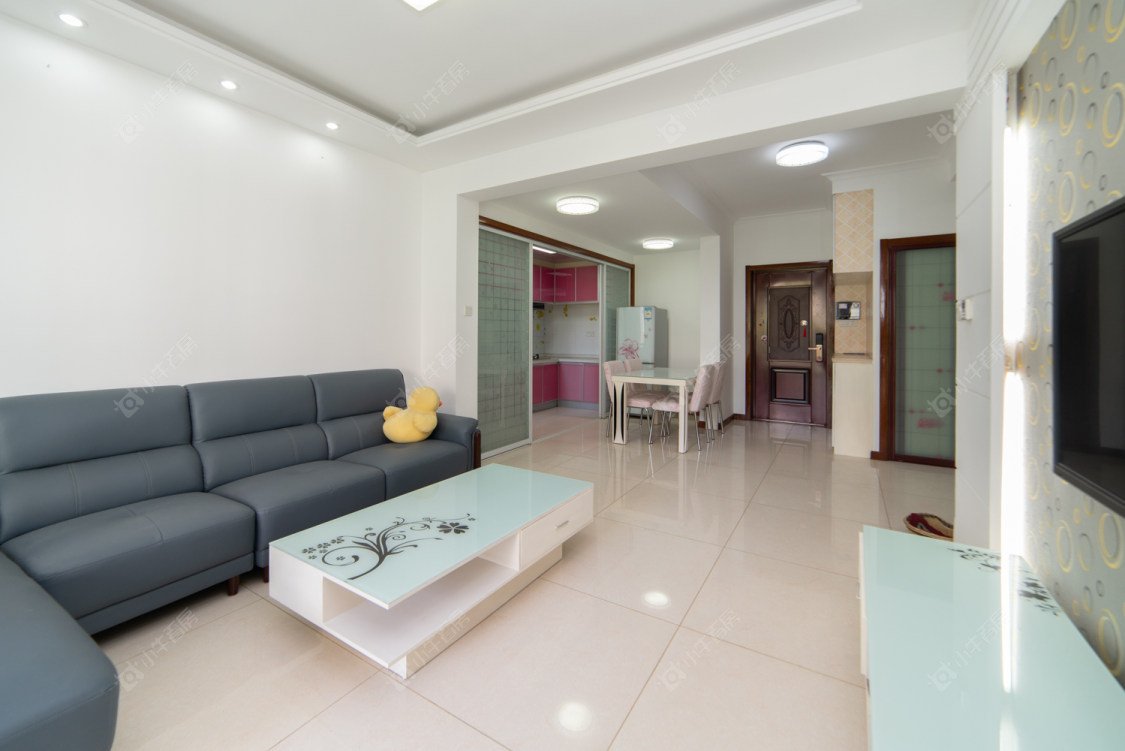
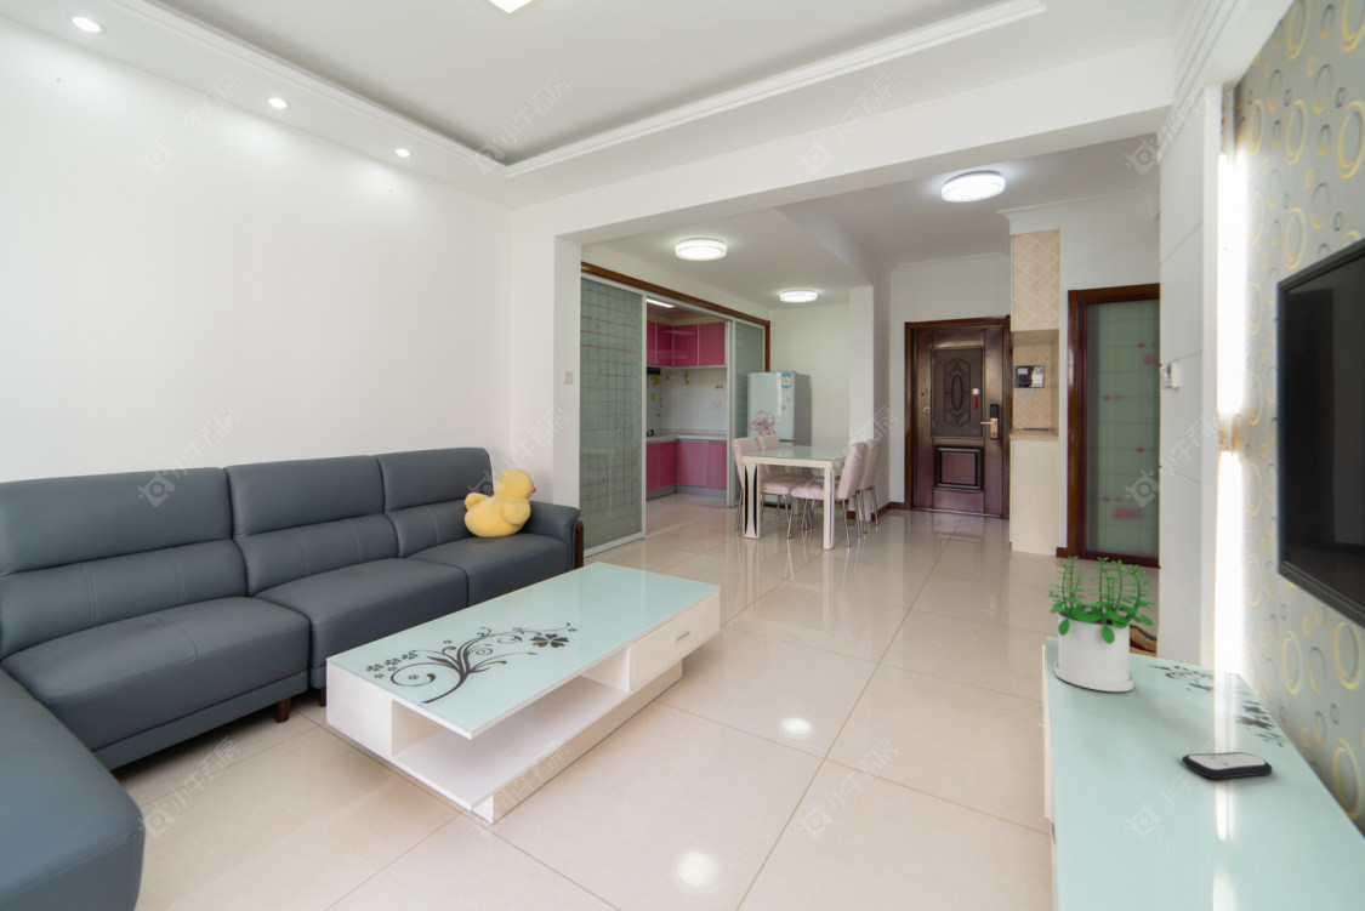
+ remote control [1182,751,1274,780]
+ potted plant [1046,556,1158,693]
